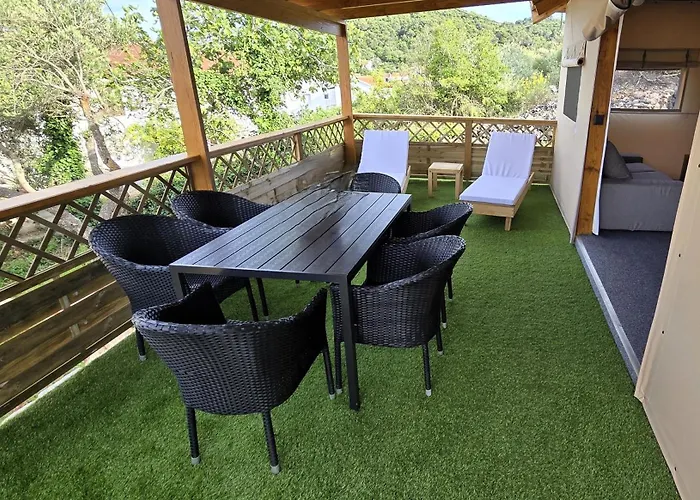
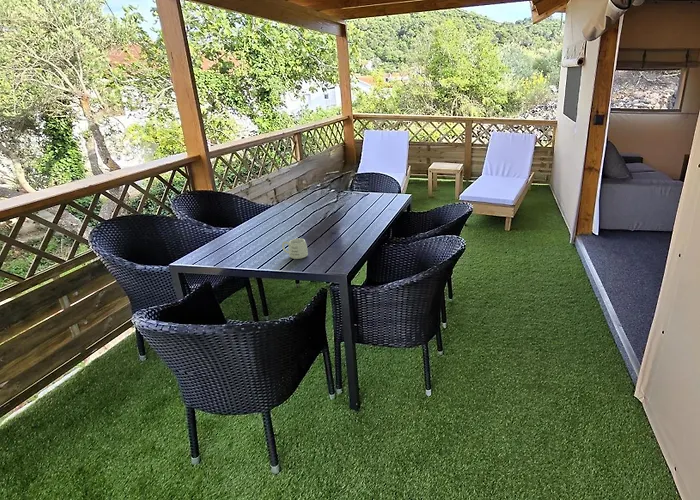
+ mug [281,237,309,260]
